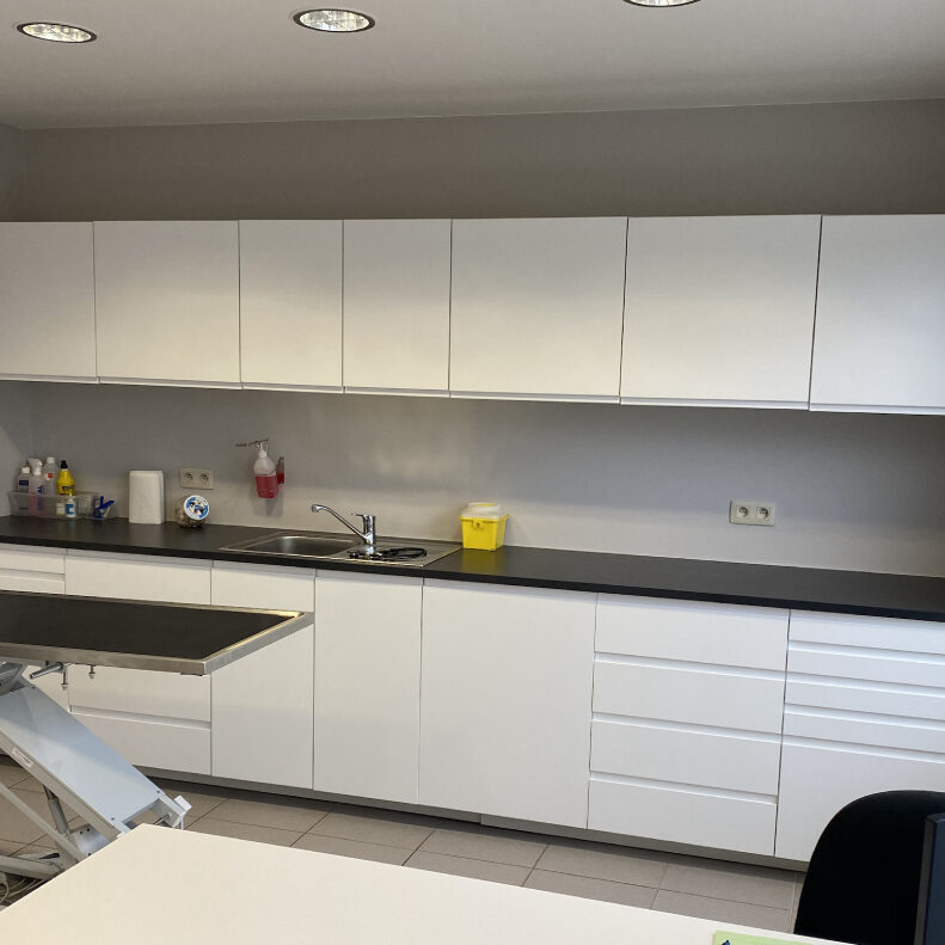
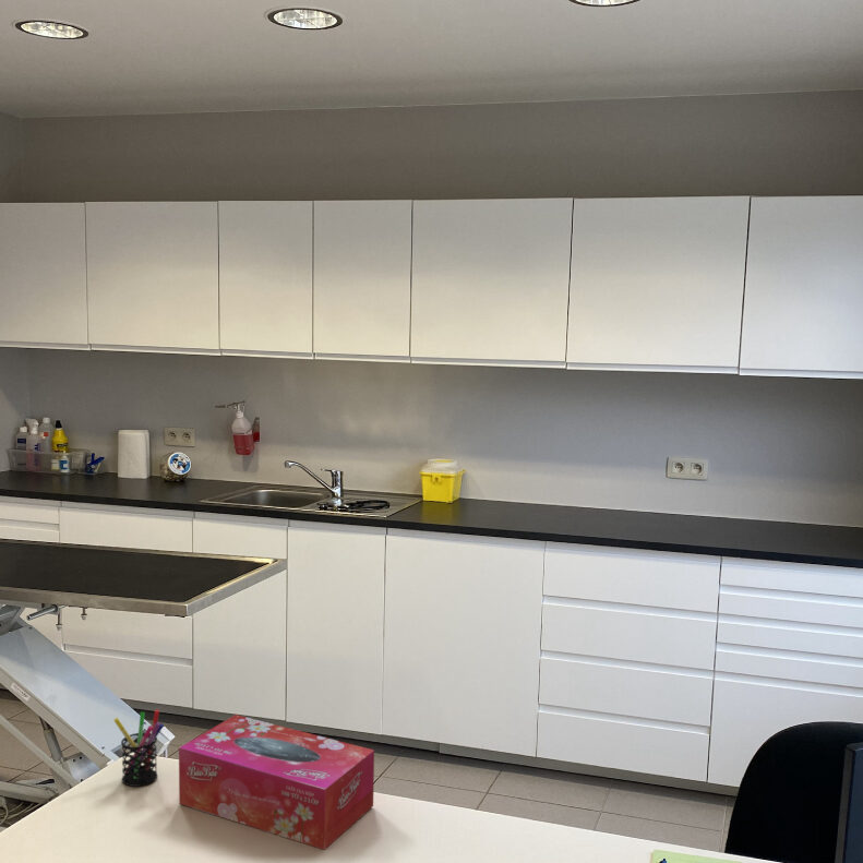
+ pen holder [112,709,165,788]
+ tissue box [178,714,375,851]
